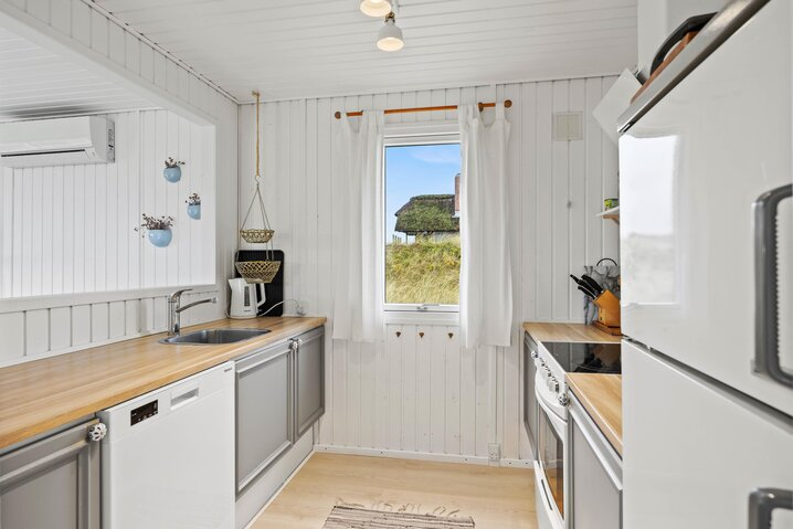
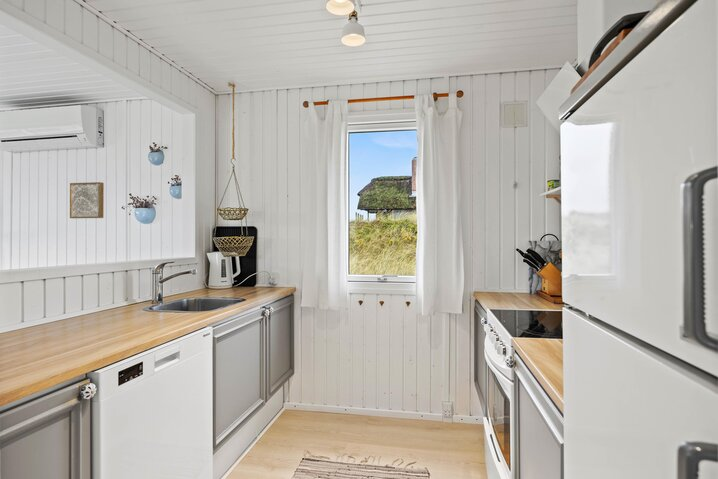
+ wall art [69,181,105,219]
